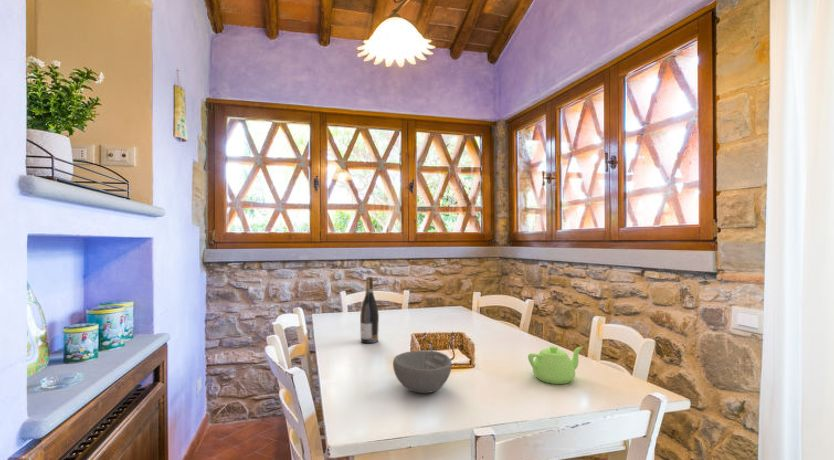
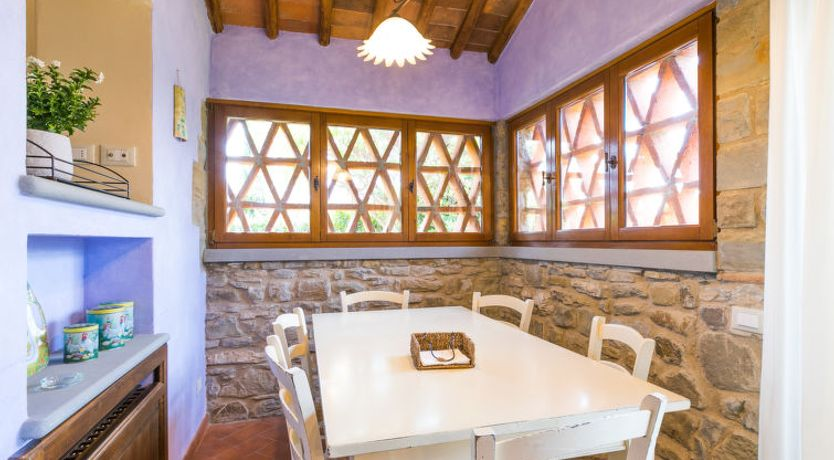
- bowl [392,350,453,394]
- wine bottle [359,276,380,344]
- teapot [527,345,584,385]
